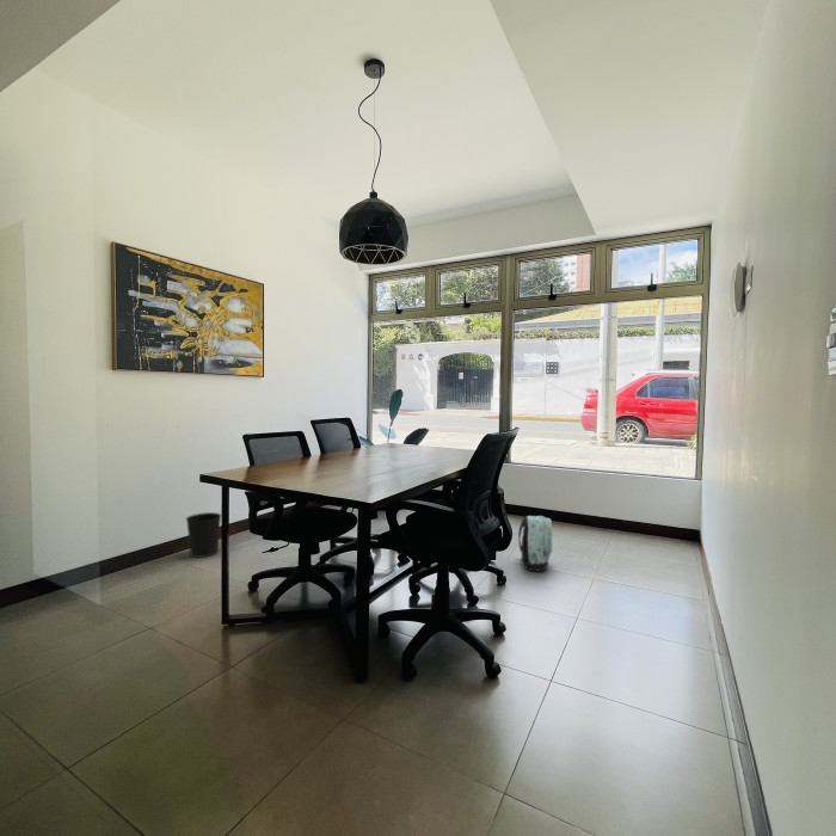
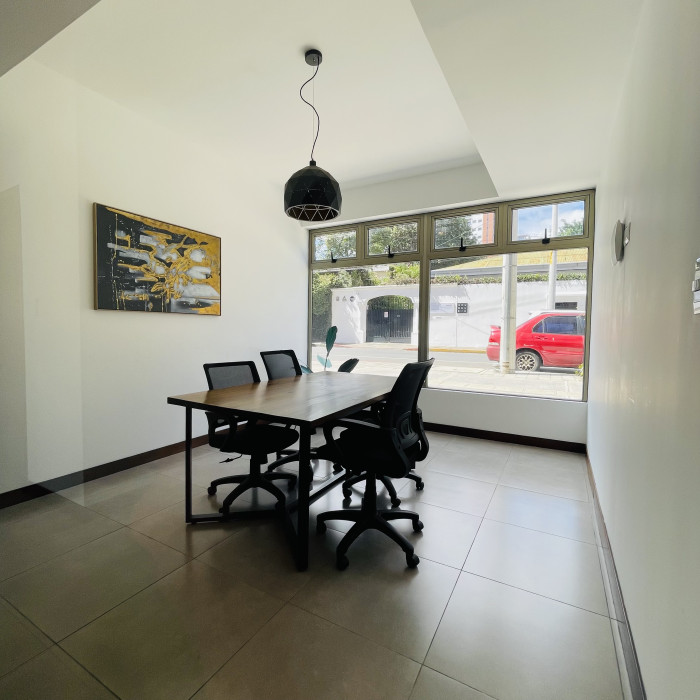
- wastebasket [185,511,222,559]
- backpack [517,515,553,572]
